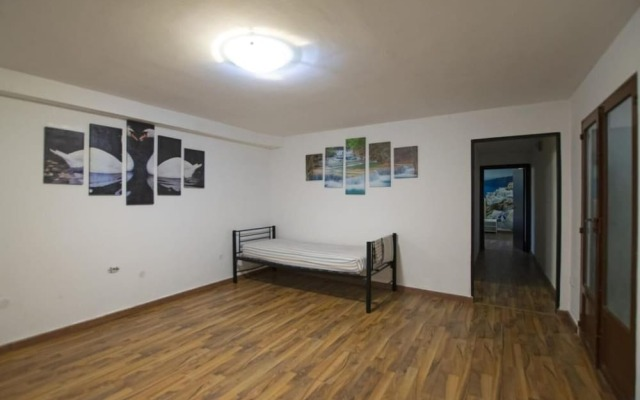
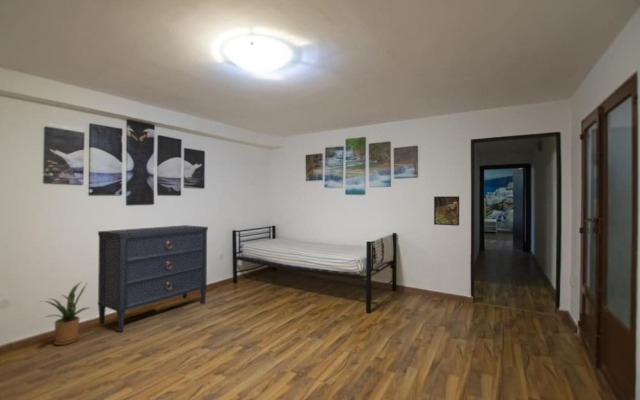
+ house plant [40,281,90,346]
+ dresser [97,224,209,333]
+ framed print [433,195,460,227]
